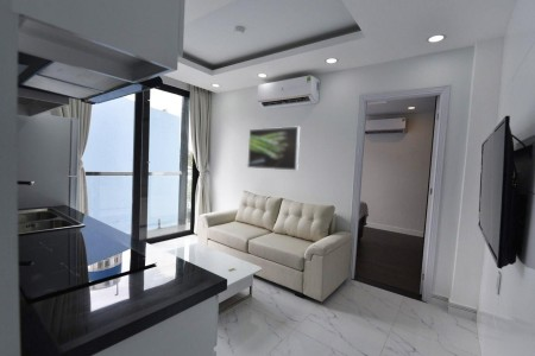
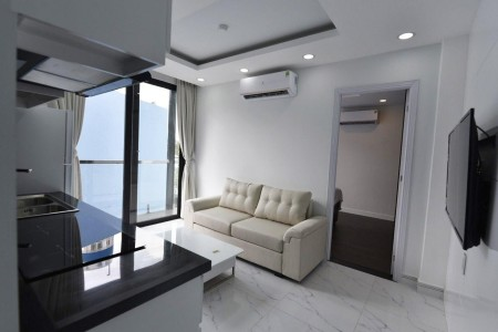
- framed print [246,126,301,172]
